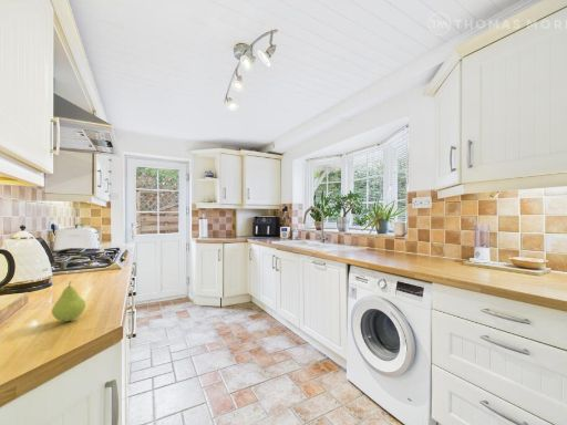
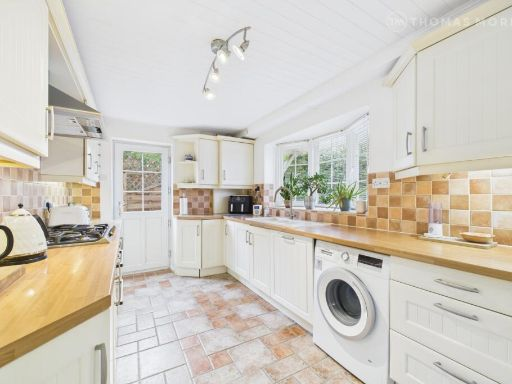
- fruit [51,280,86,322]
